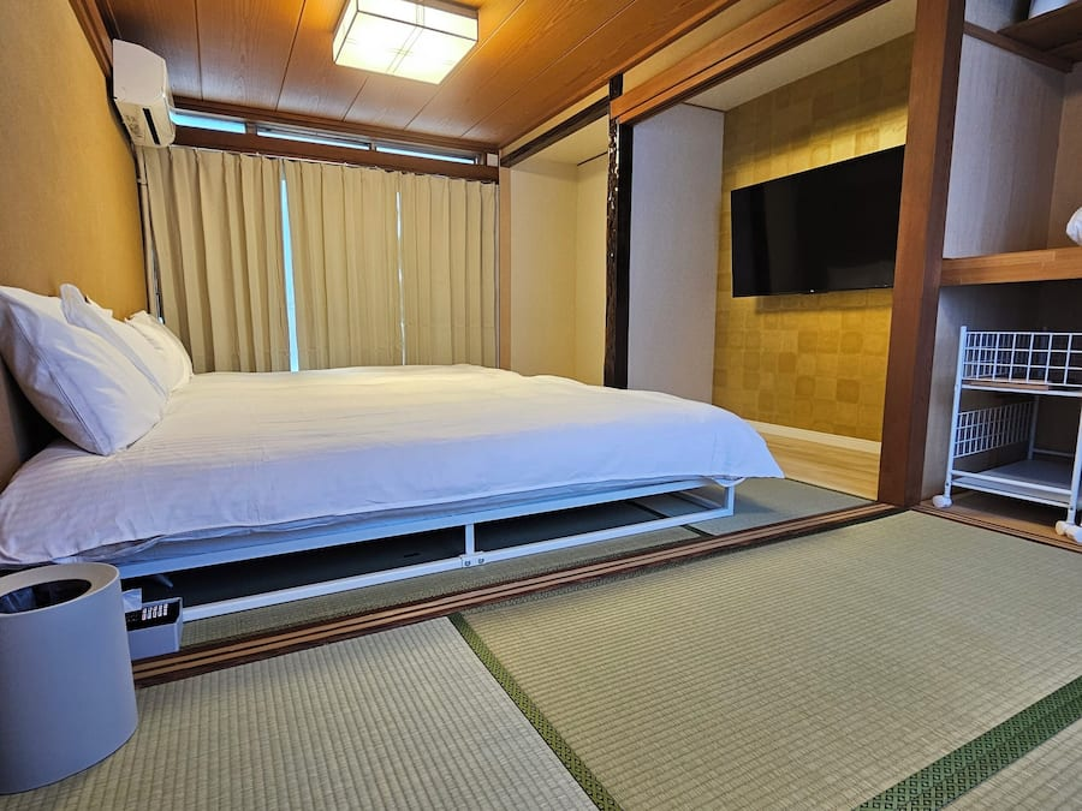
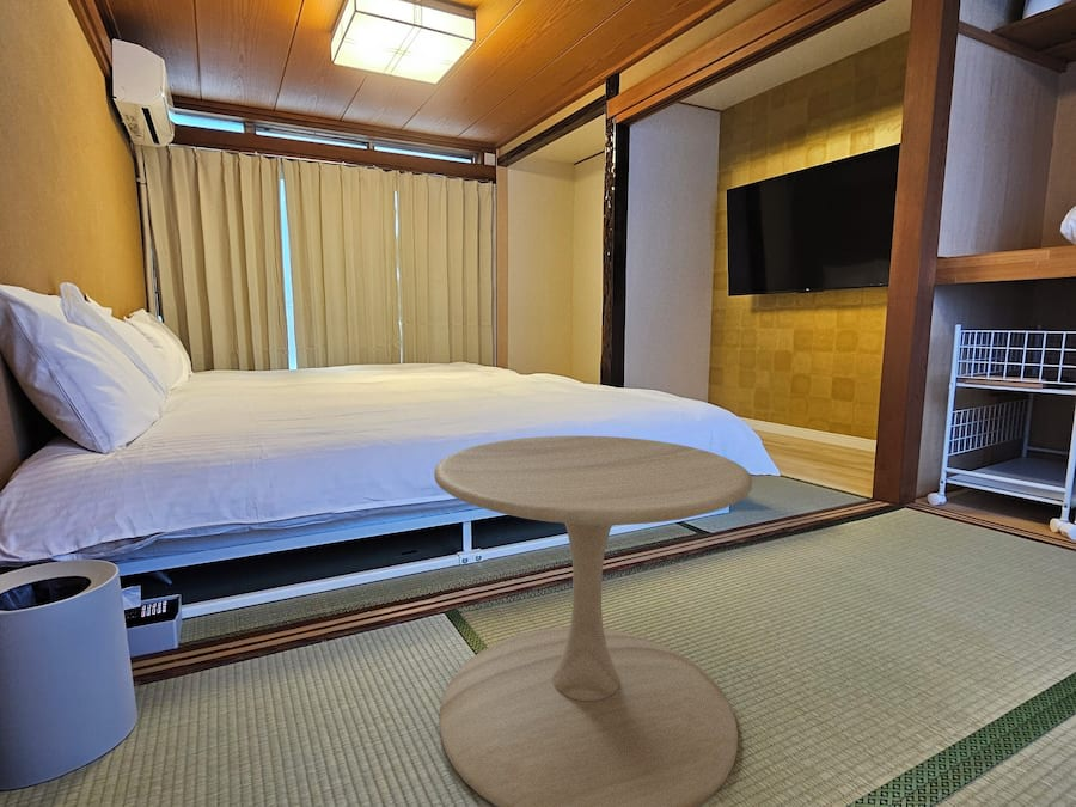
+ side table [433,435,753,807]
